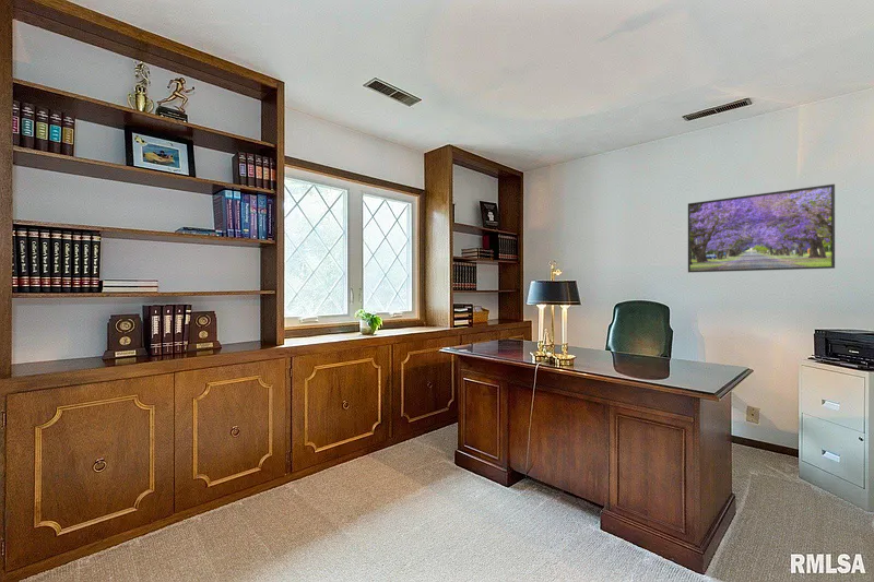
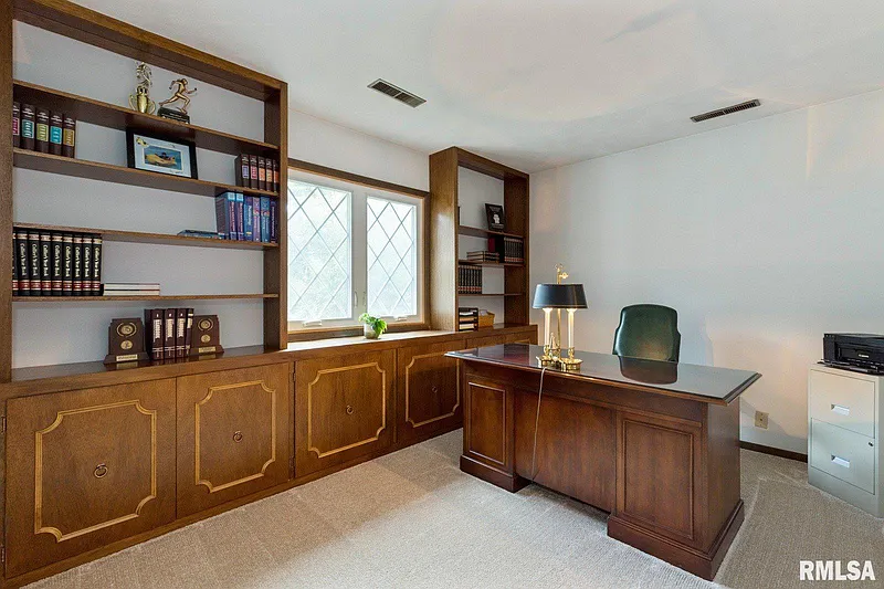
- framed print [687,183,836,273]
